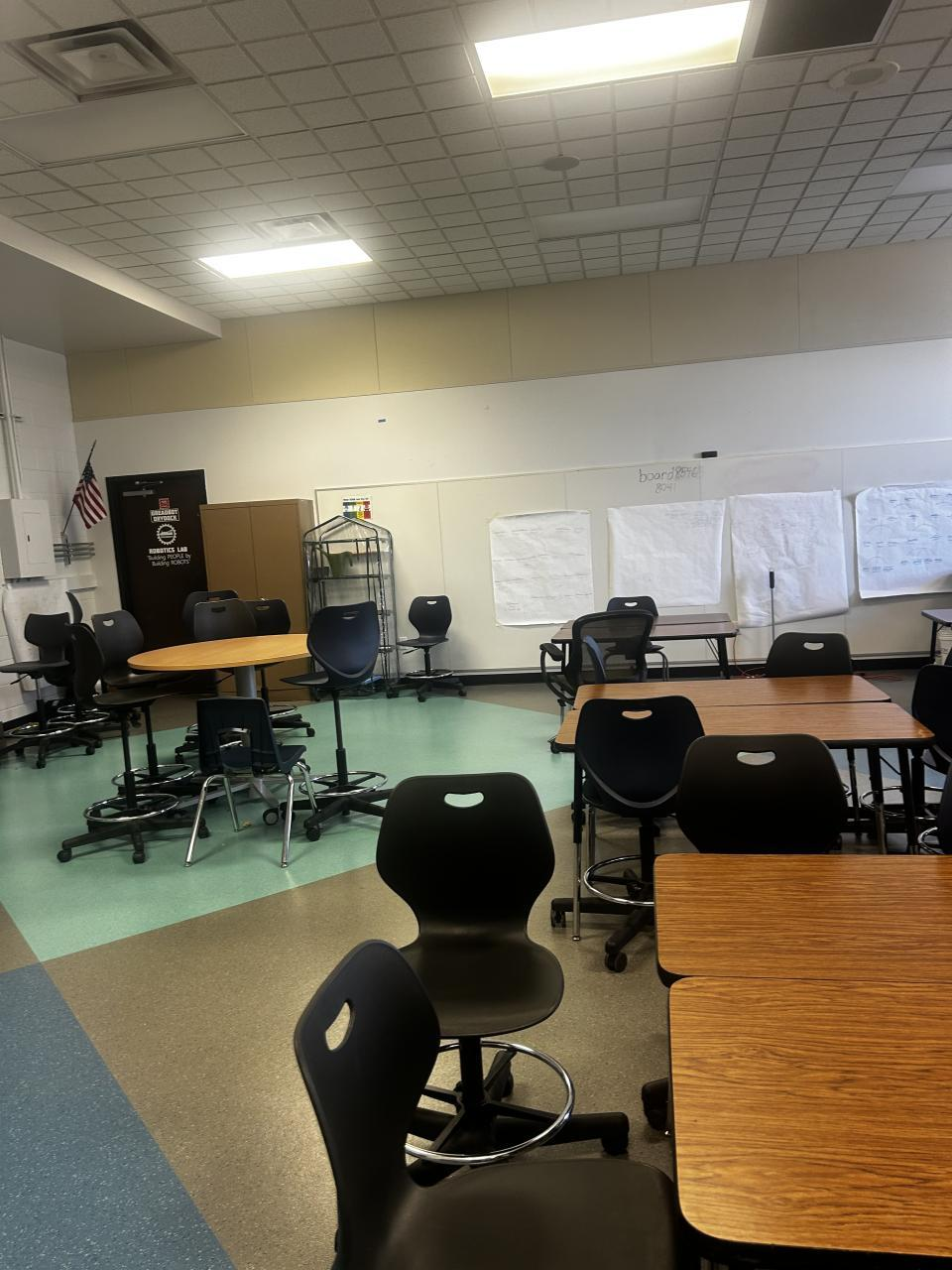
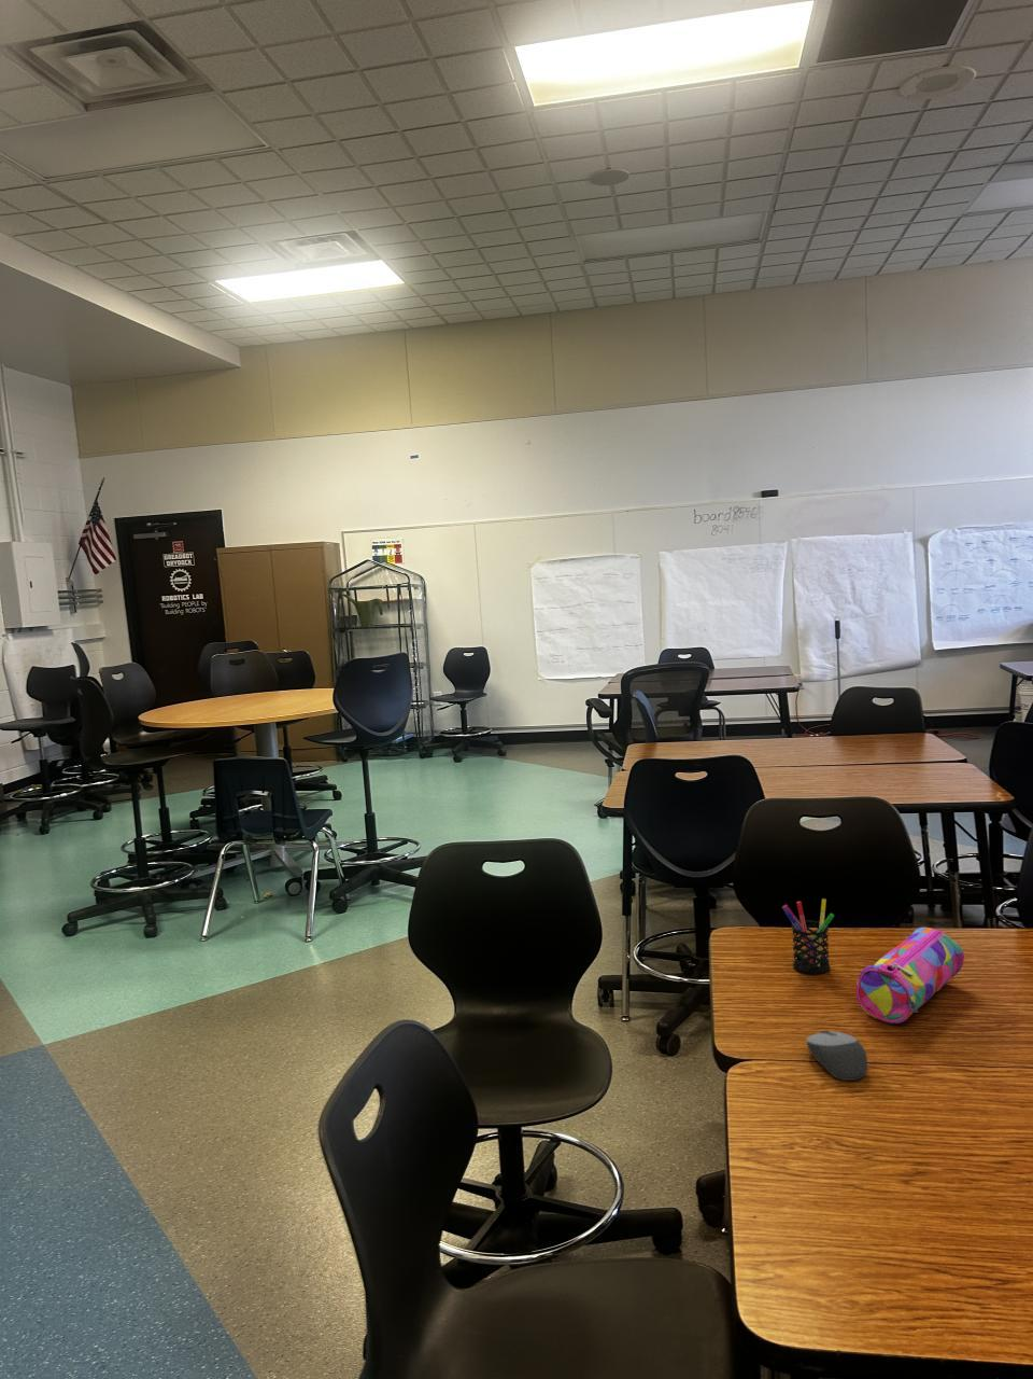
+ pencil case [855,926,966,1025]
+ pen holder [781,897,836,975]
+ computer mouse [805,1030,868,1081]
